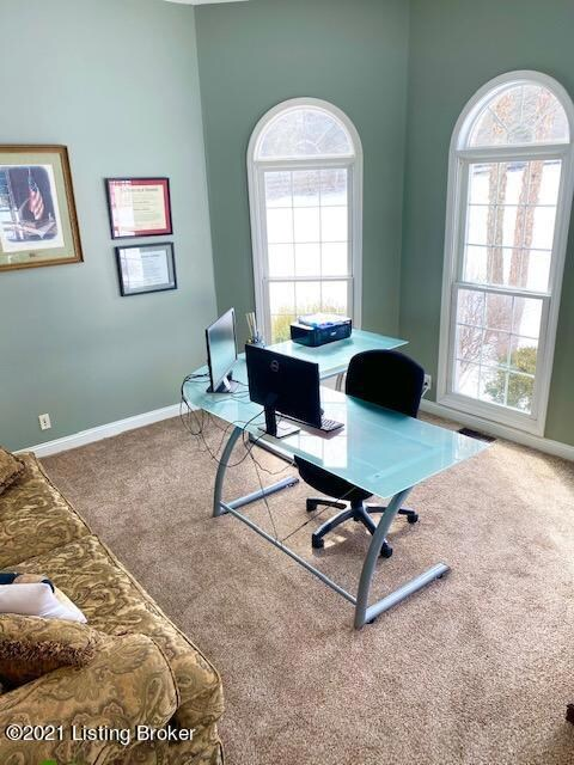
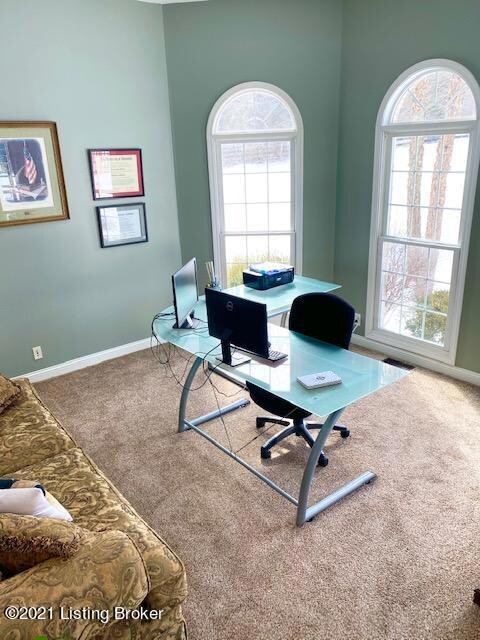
+ notepad [295,370,343,390]
